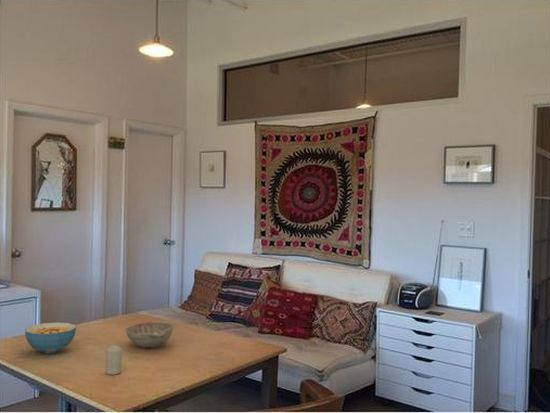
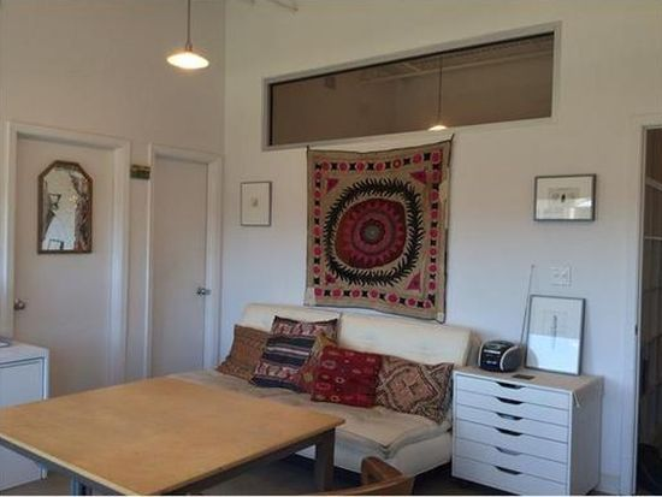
- candle [105,344,123,376]
- decorative bowl [125,321,175,349]
- cereal bowl [24,322,77,354]
